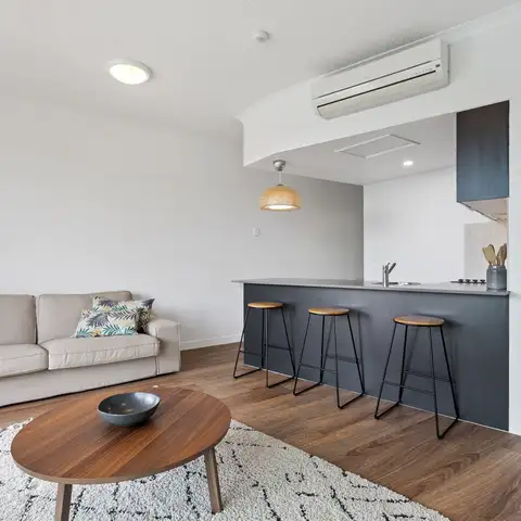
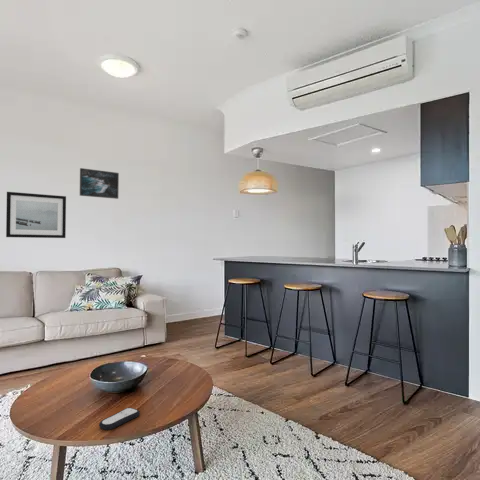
+ remote control [98,407,141,431]
+ wall art [5,191,67,239]
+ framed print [79,167,120,200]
